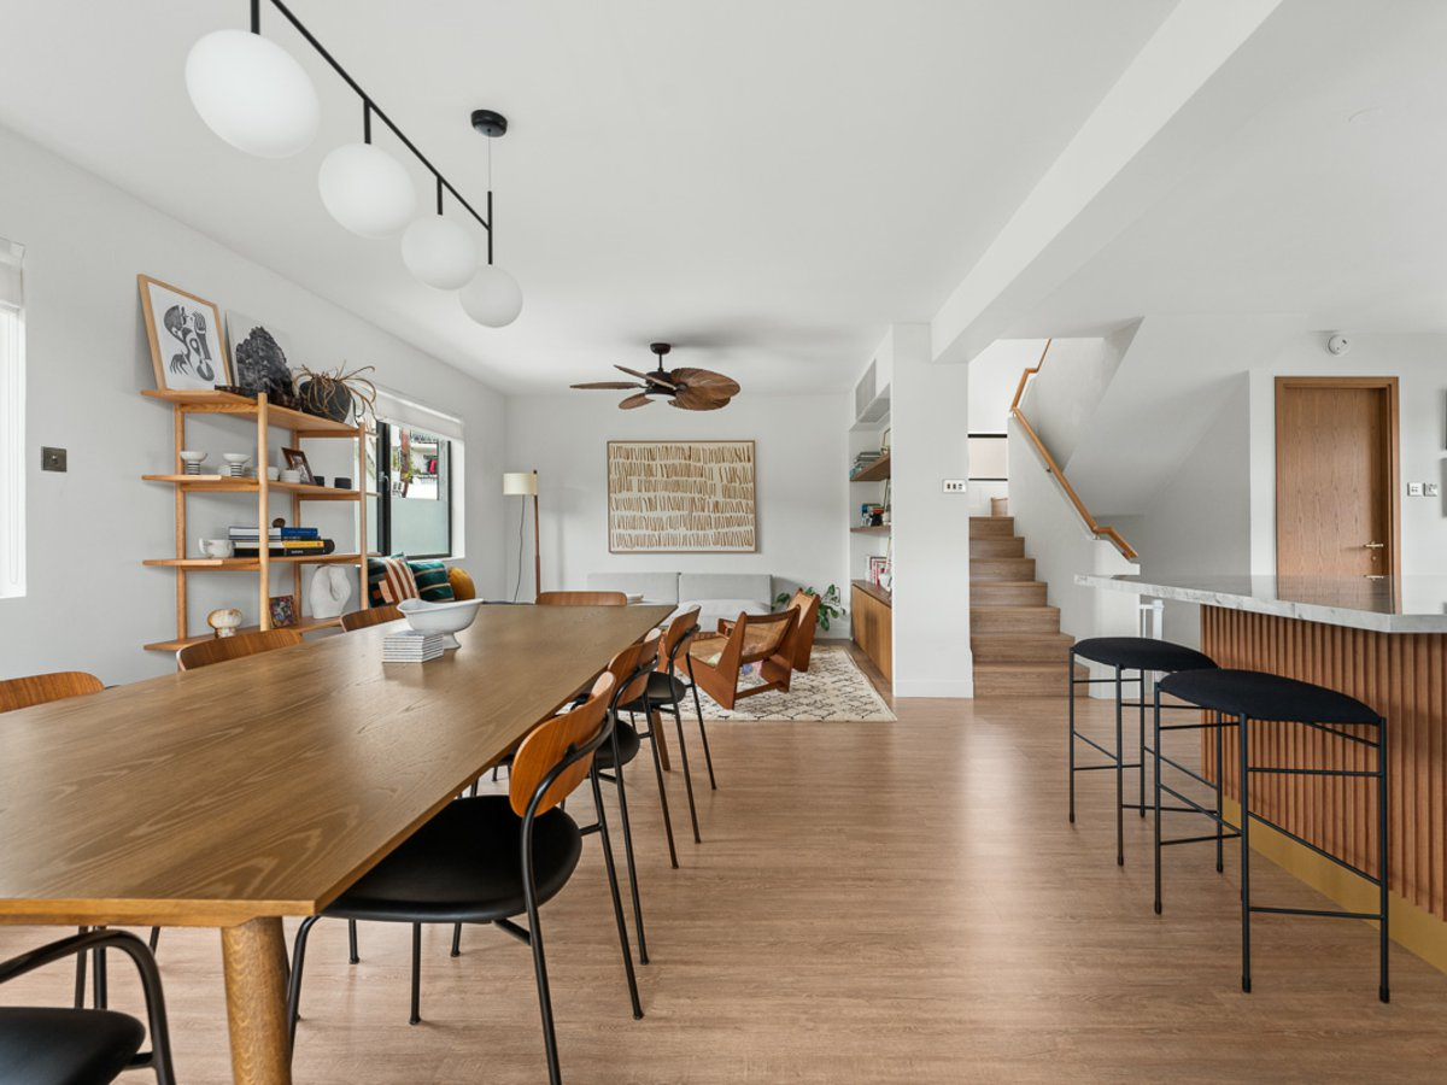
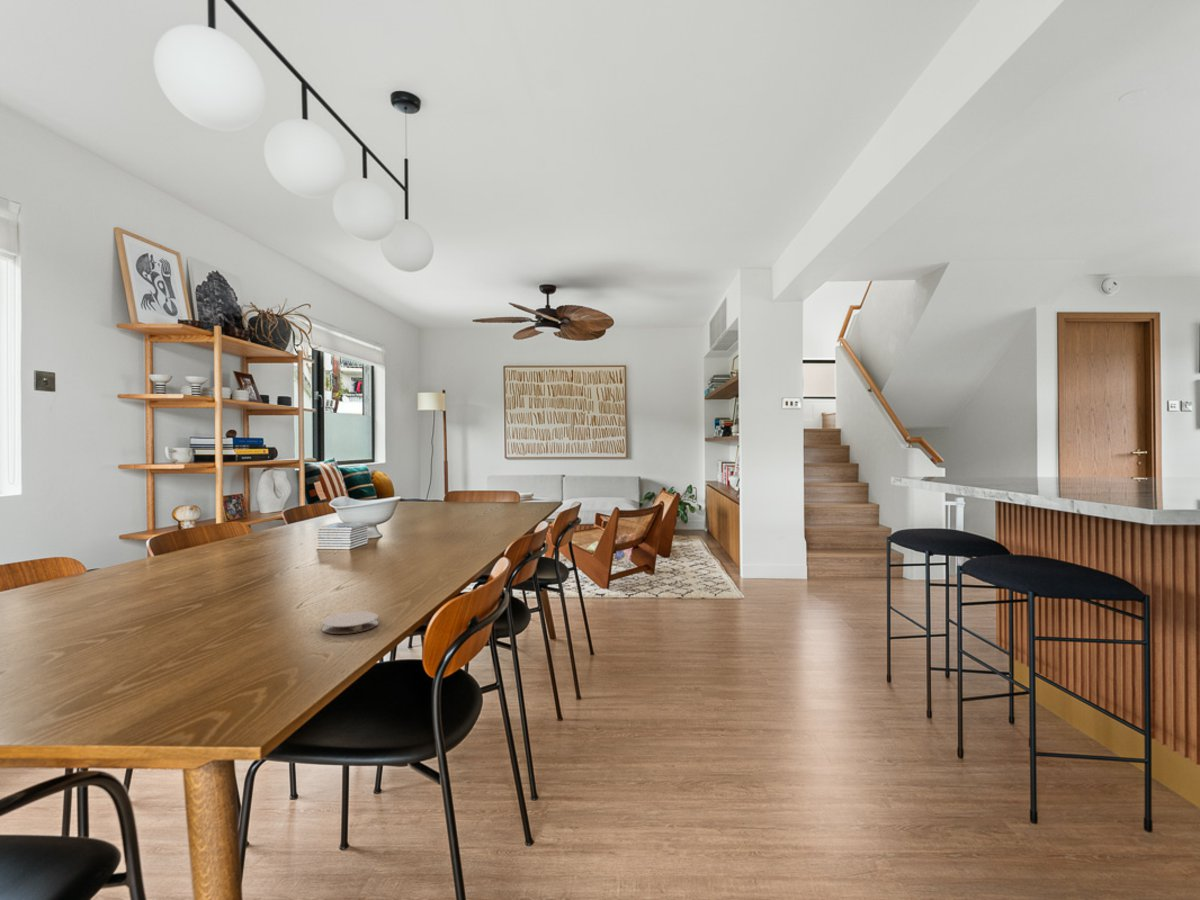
+ coaster [321,611,379,635]
